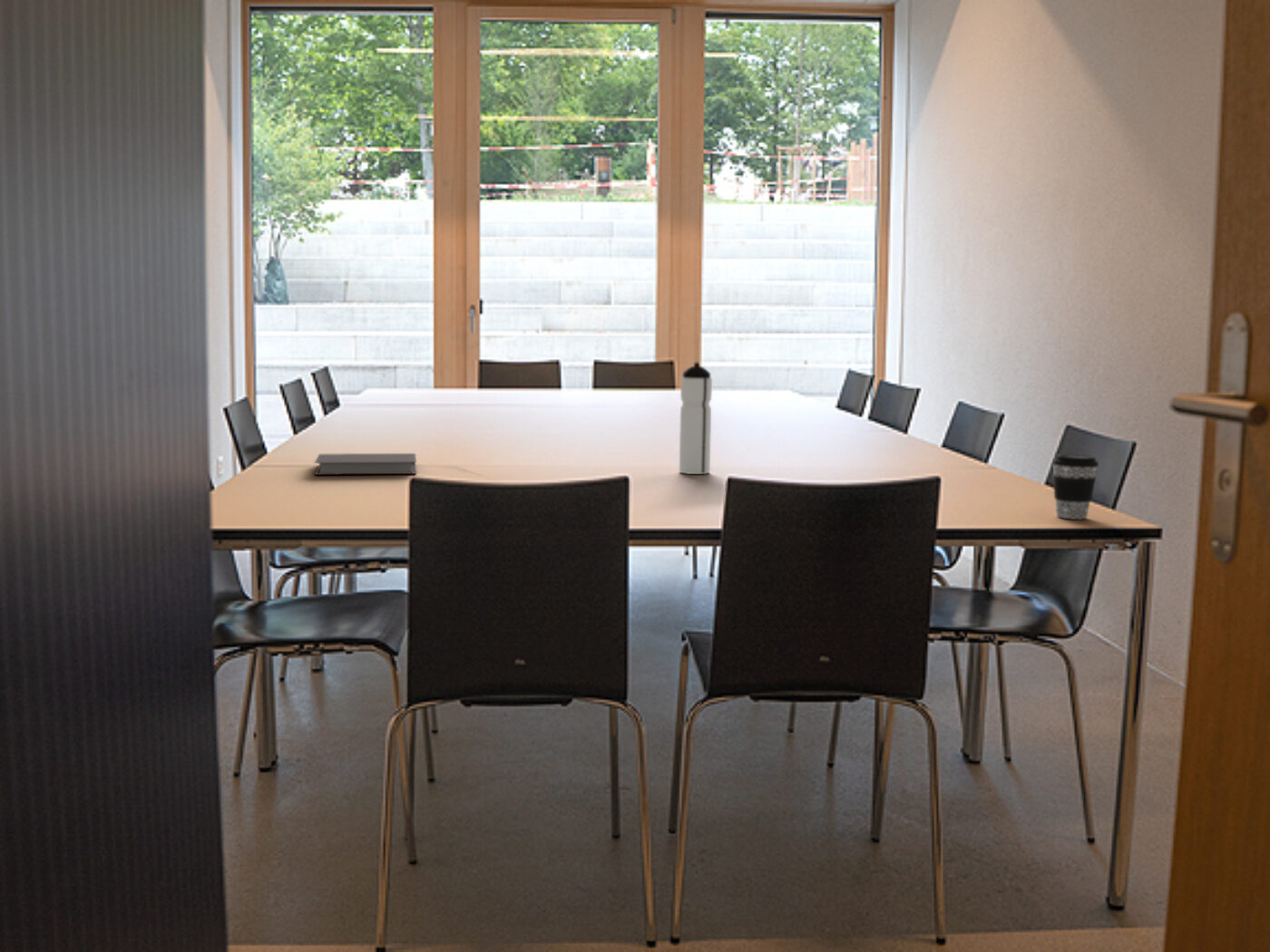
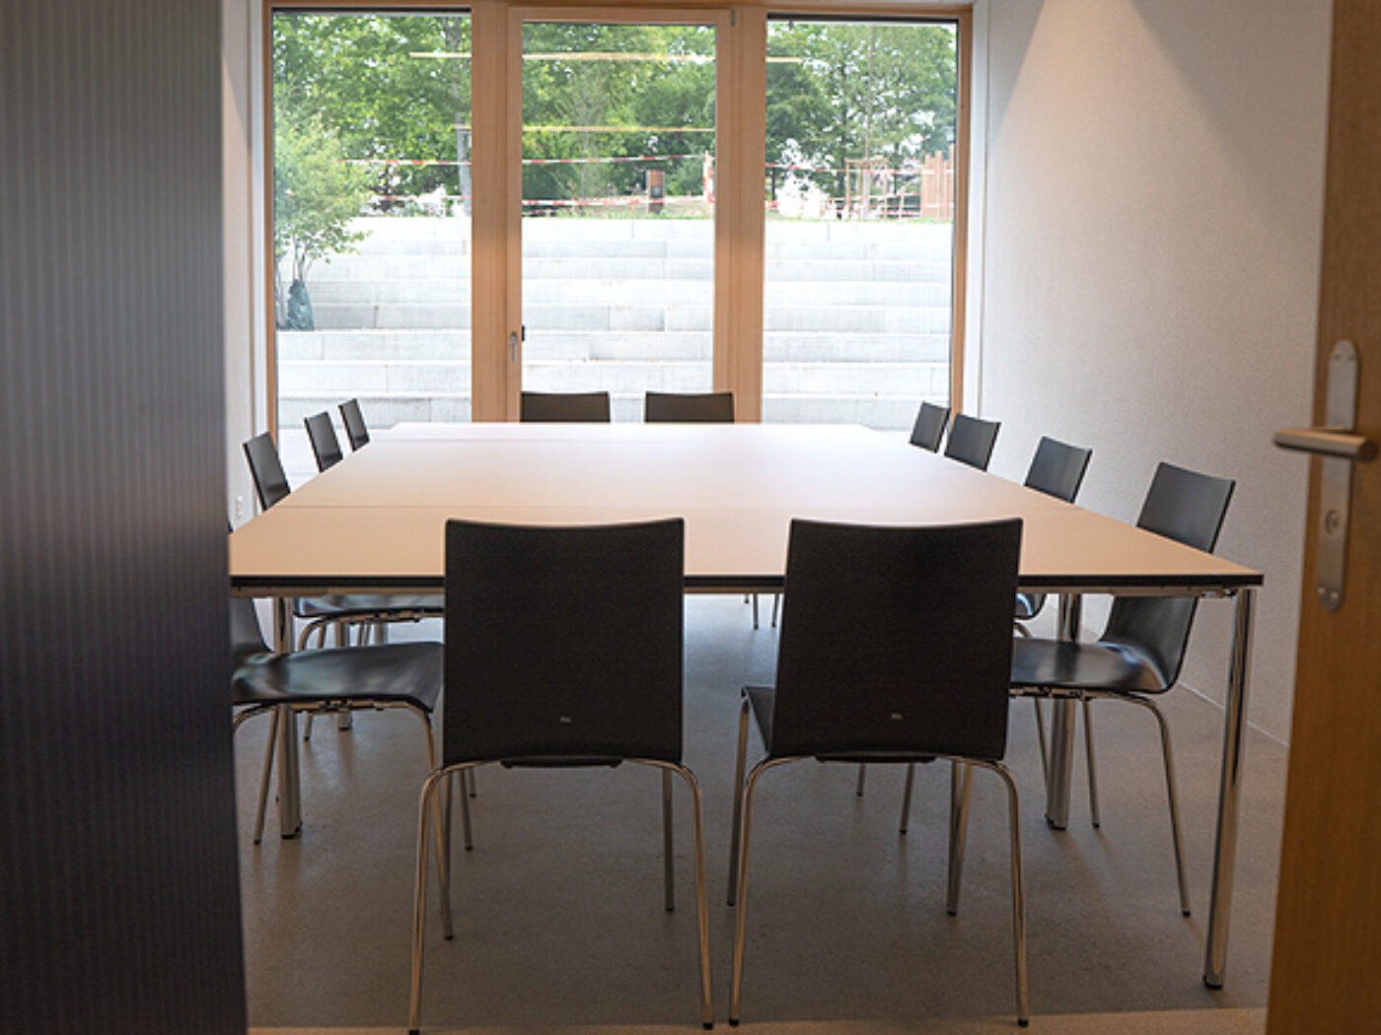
- water bottle [679,362,713,475]
- coffee cup [1051,453,1099,520]
- notebook [313,452,417,476]
